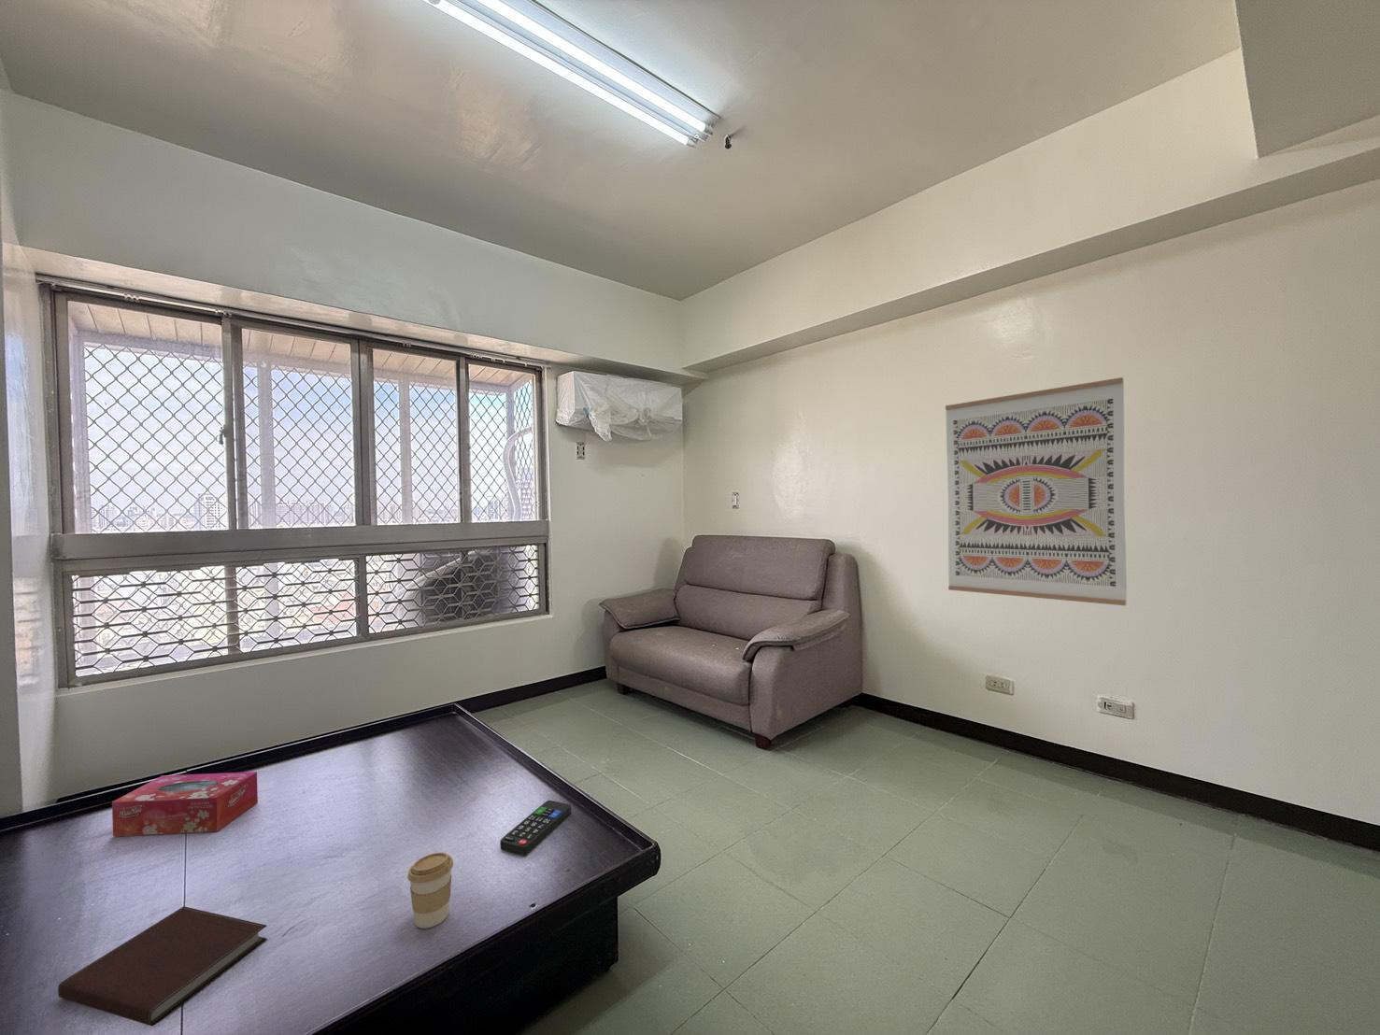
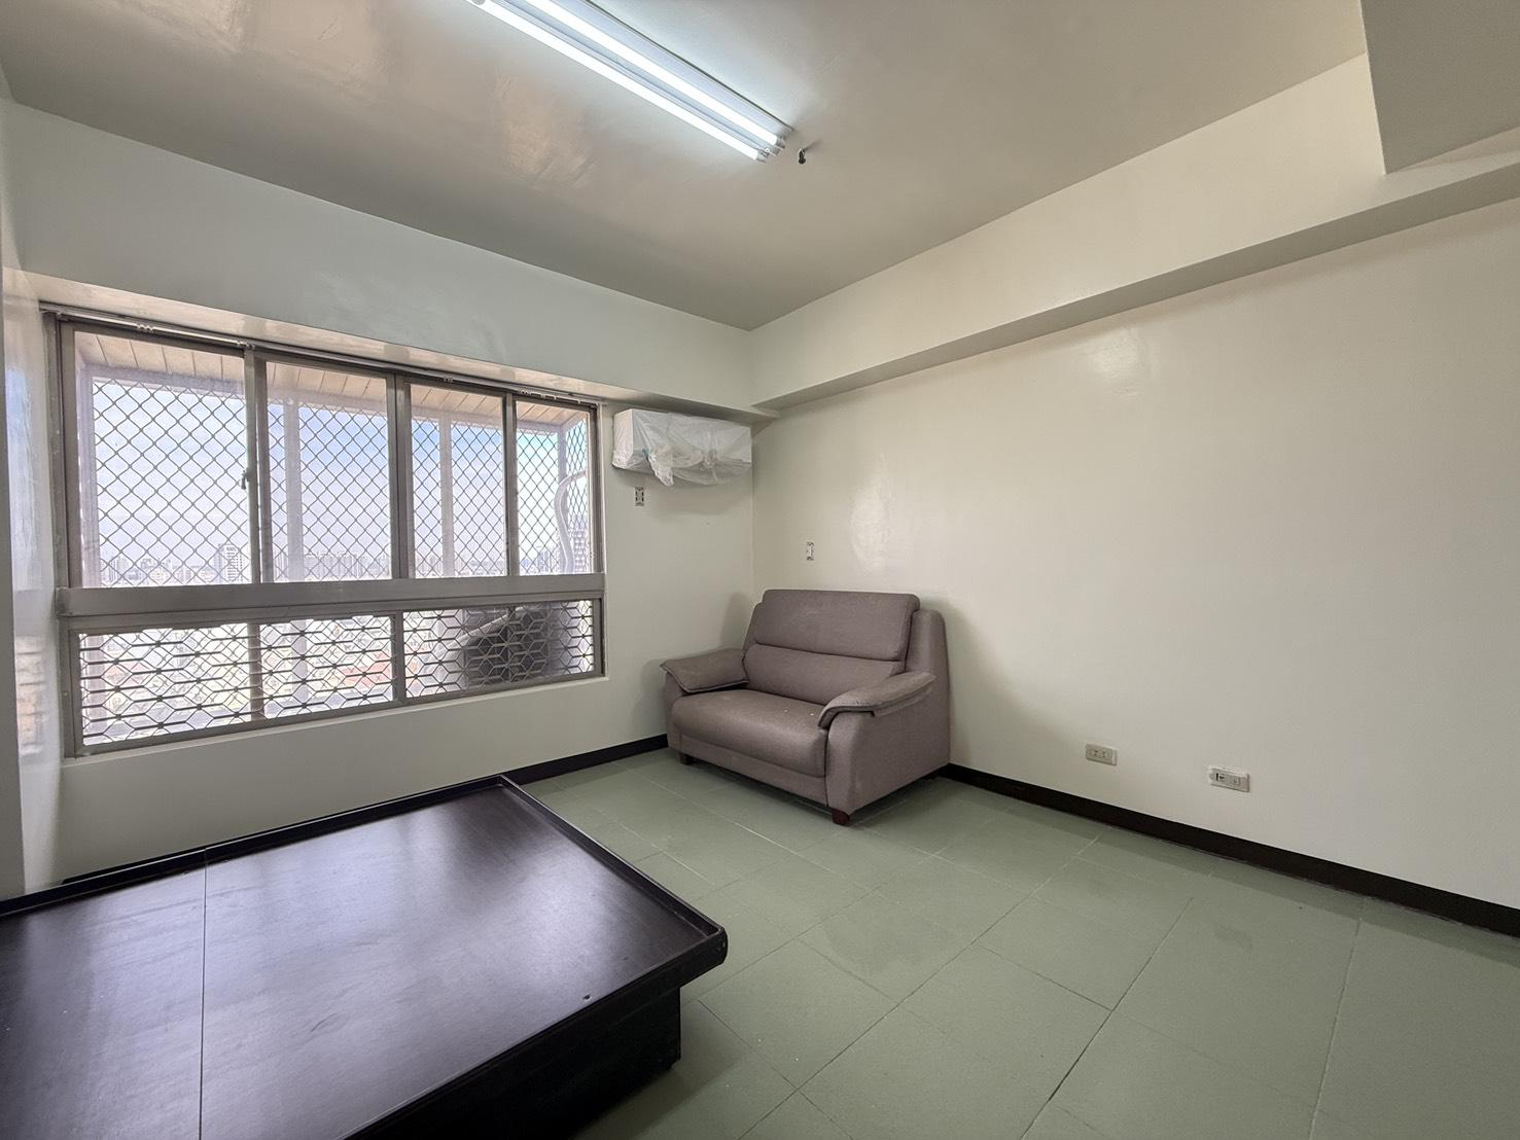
- notebook [57,906,269,1026]
- remote control [499,799,572,857]
- wall art [945,376,1128,607]
- tissue box [111,771,259,837]
- coffee cup [407,852,455,930]
